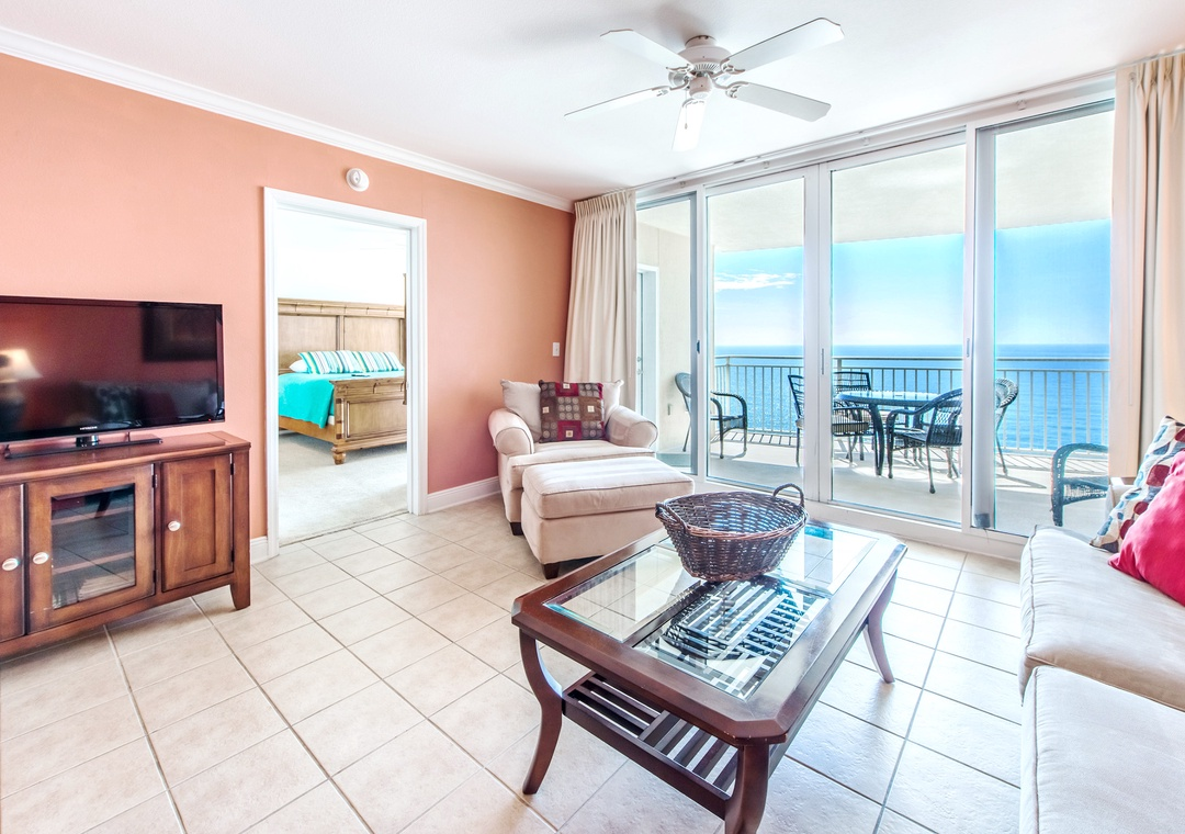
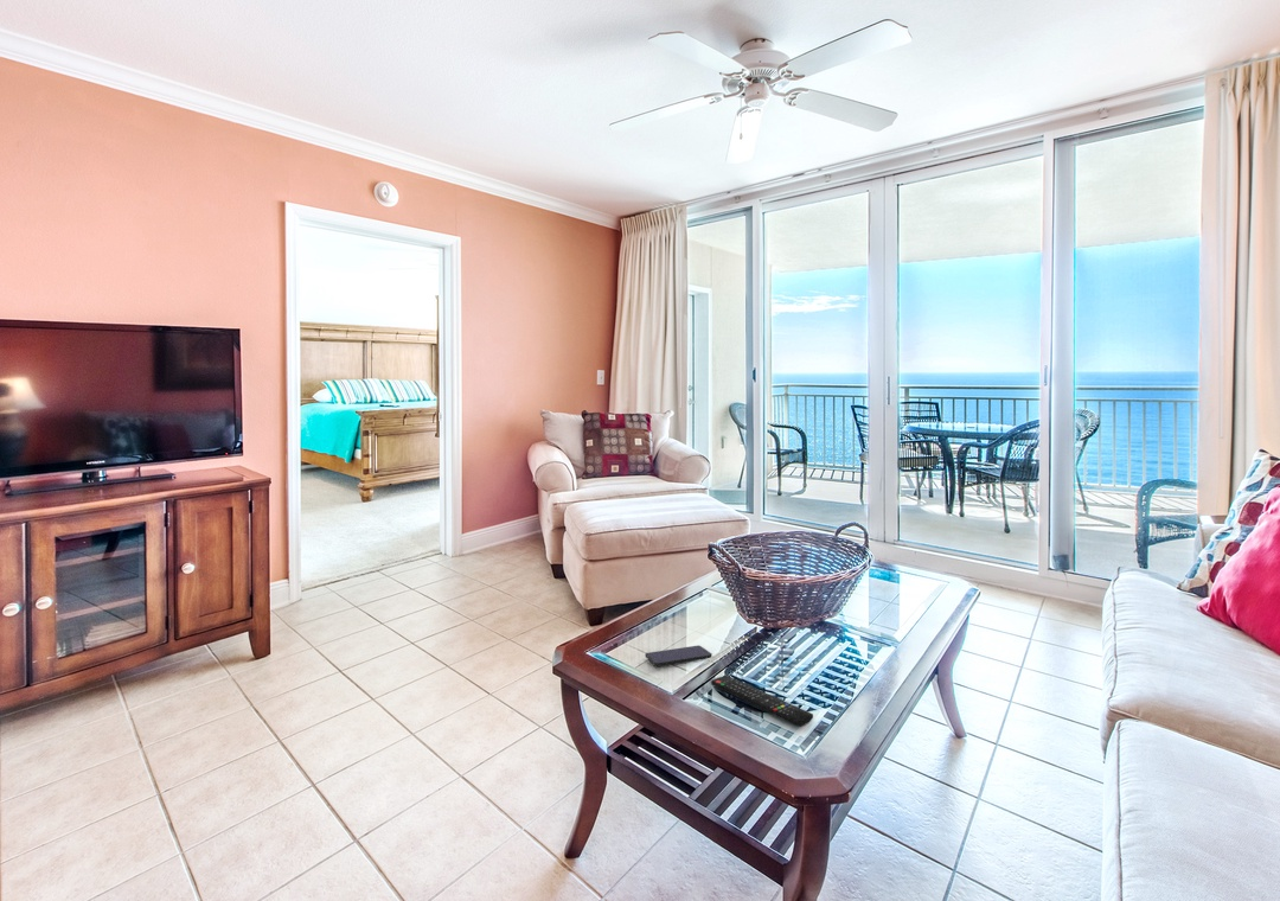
+ remote control [710,675,814,728]
+ smartphone [644,645,713,667]
